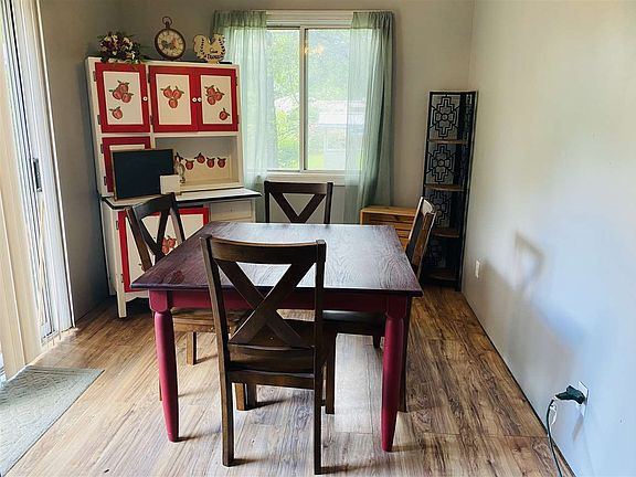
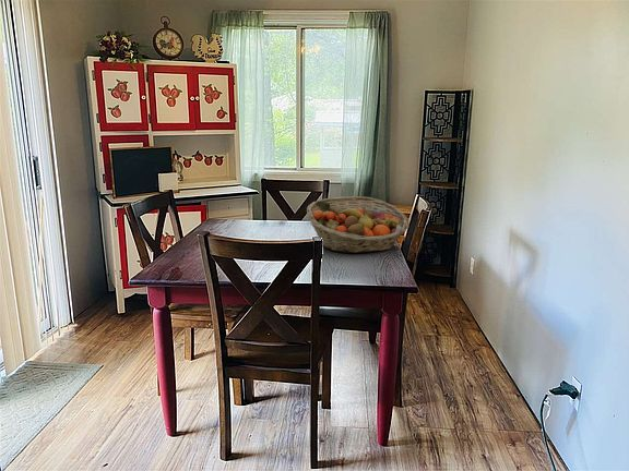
+ fruit basket [306,195,411,254]
